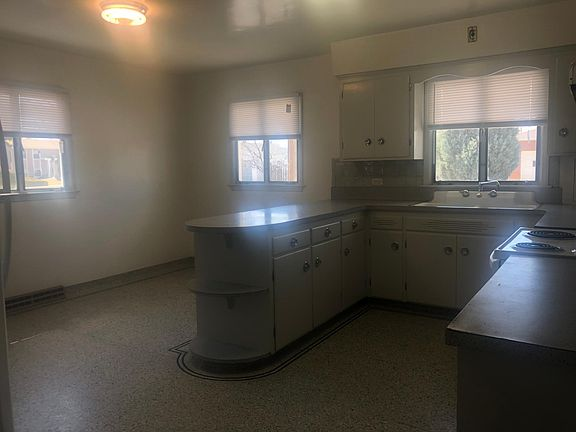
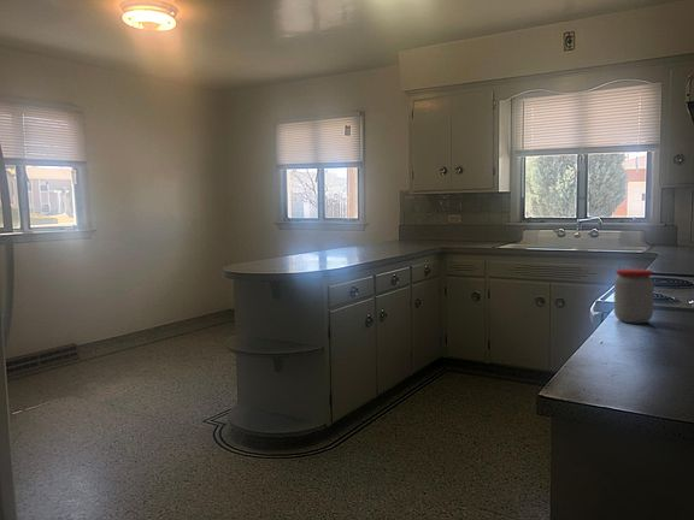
+ jar [613,267,655,324]
